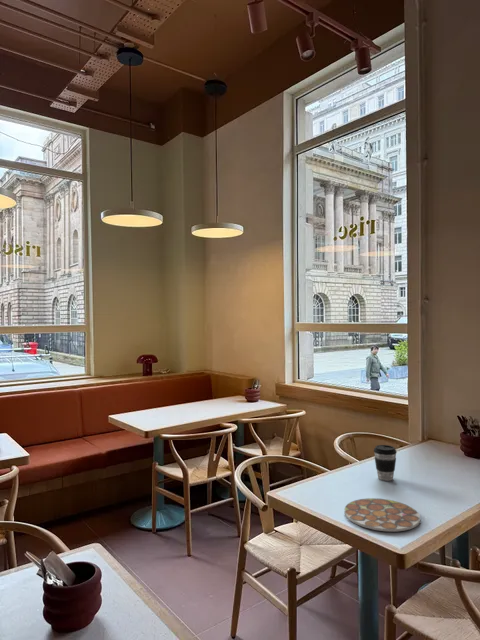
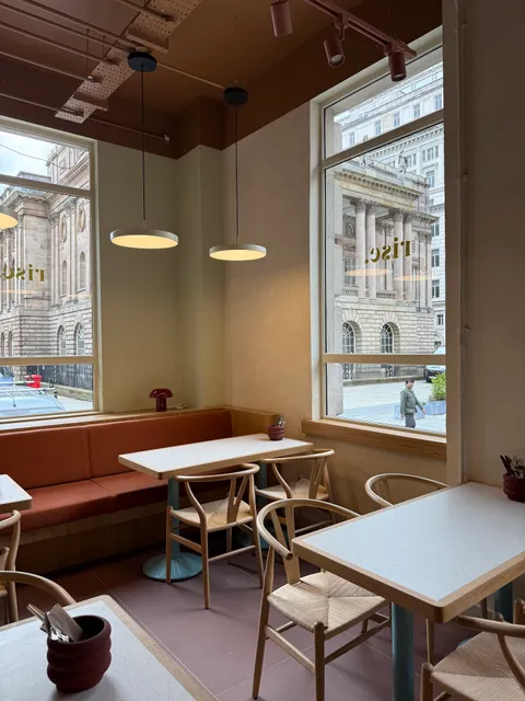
- plate [344,497,421,533]
- coffee cup [373,444,398,482]
